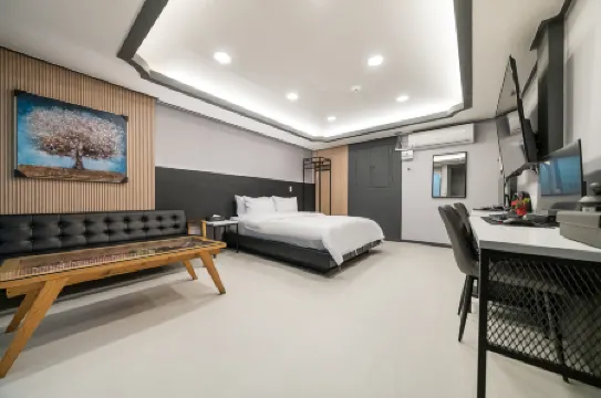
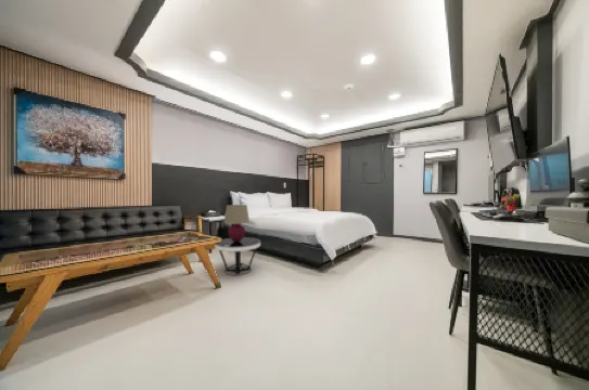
+ side table [214,236,261,276]
+ table lamp [222,204,251,242]
